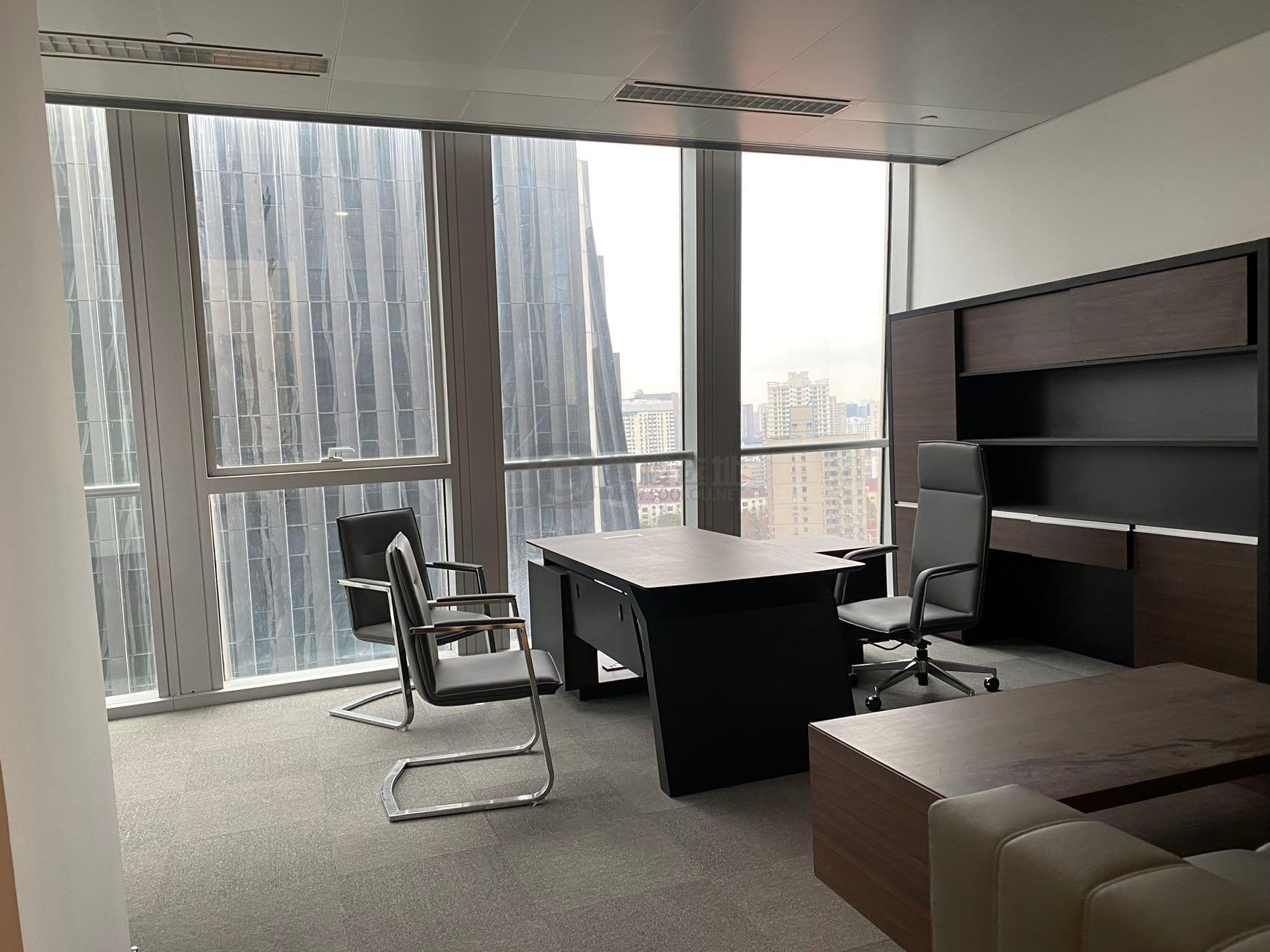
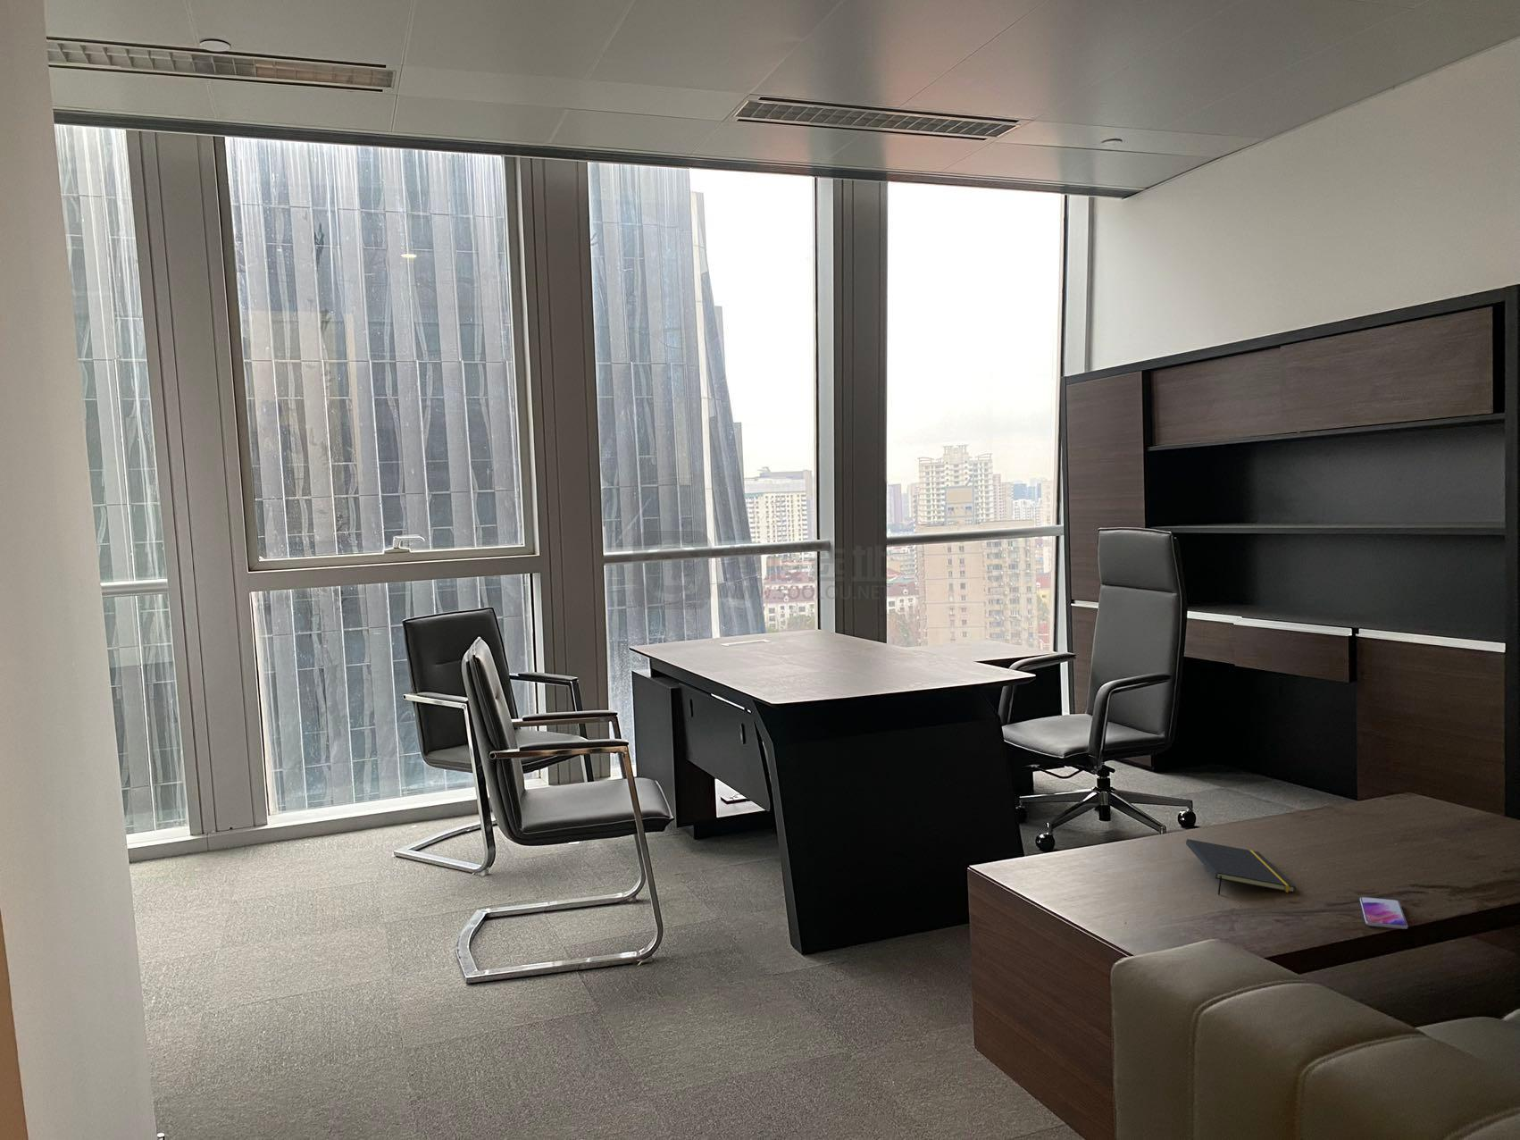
+ smartphone [1360,896,1409,930]
+ notepad [1185,838,1296,896]
